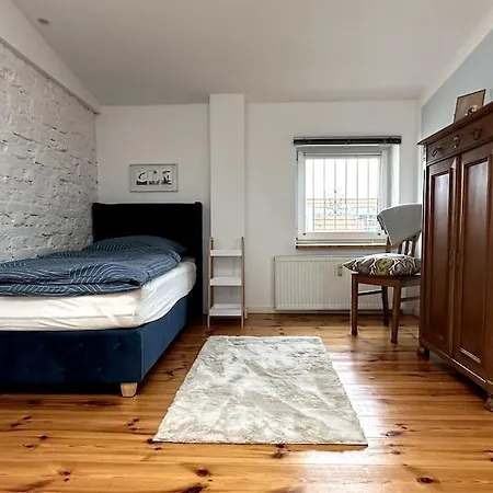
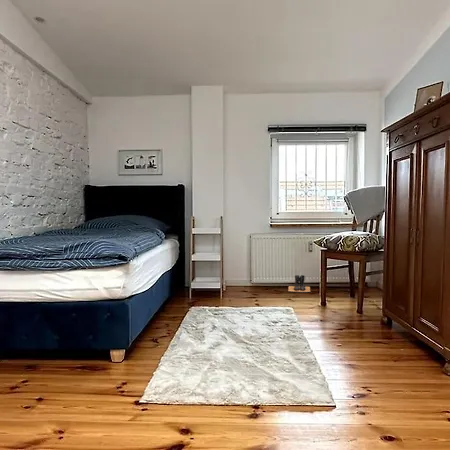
+ boots [287,274,312,293]
